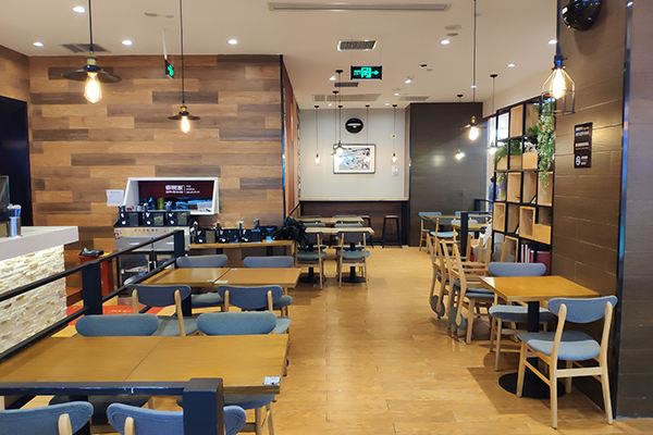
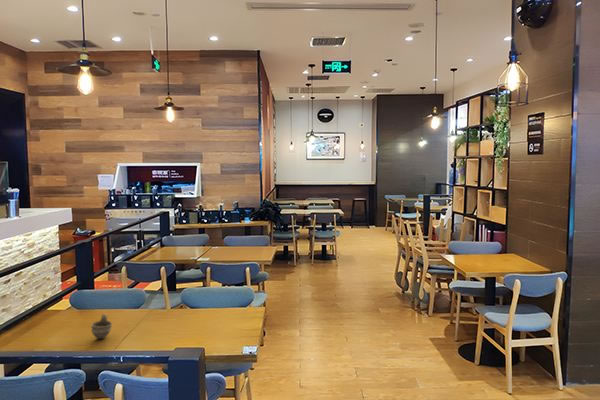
+ cup [90,313,113,340]
